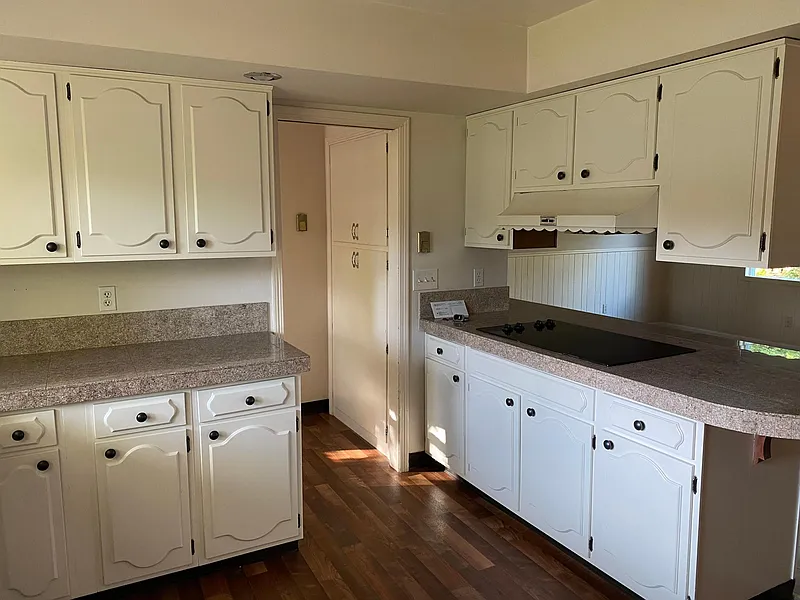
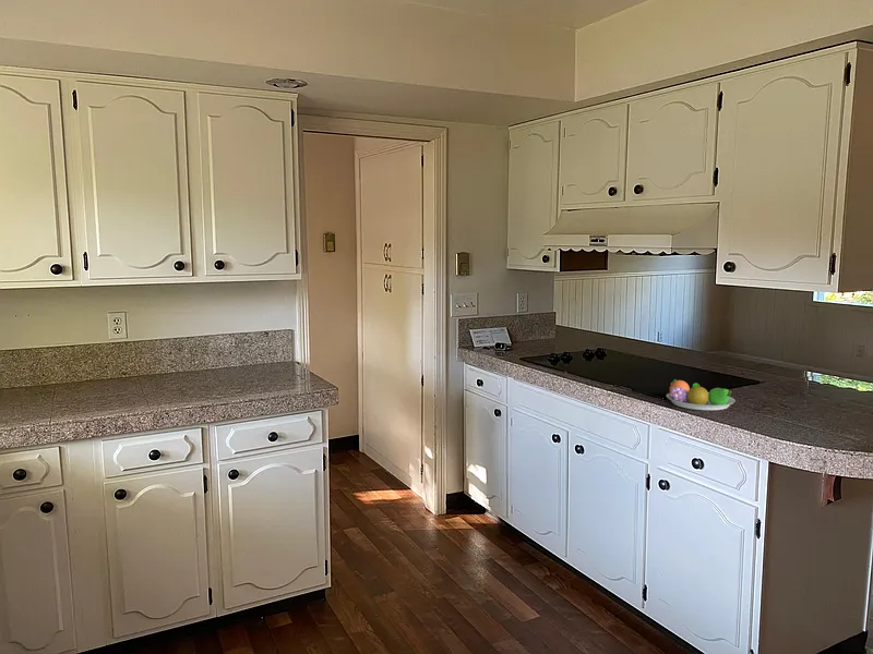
+ fruit bowl [666,378,737,411]
